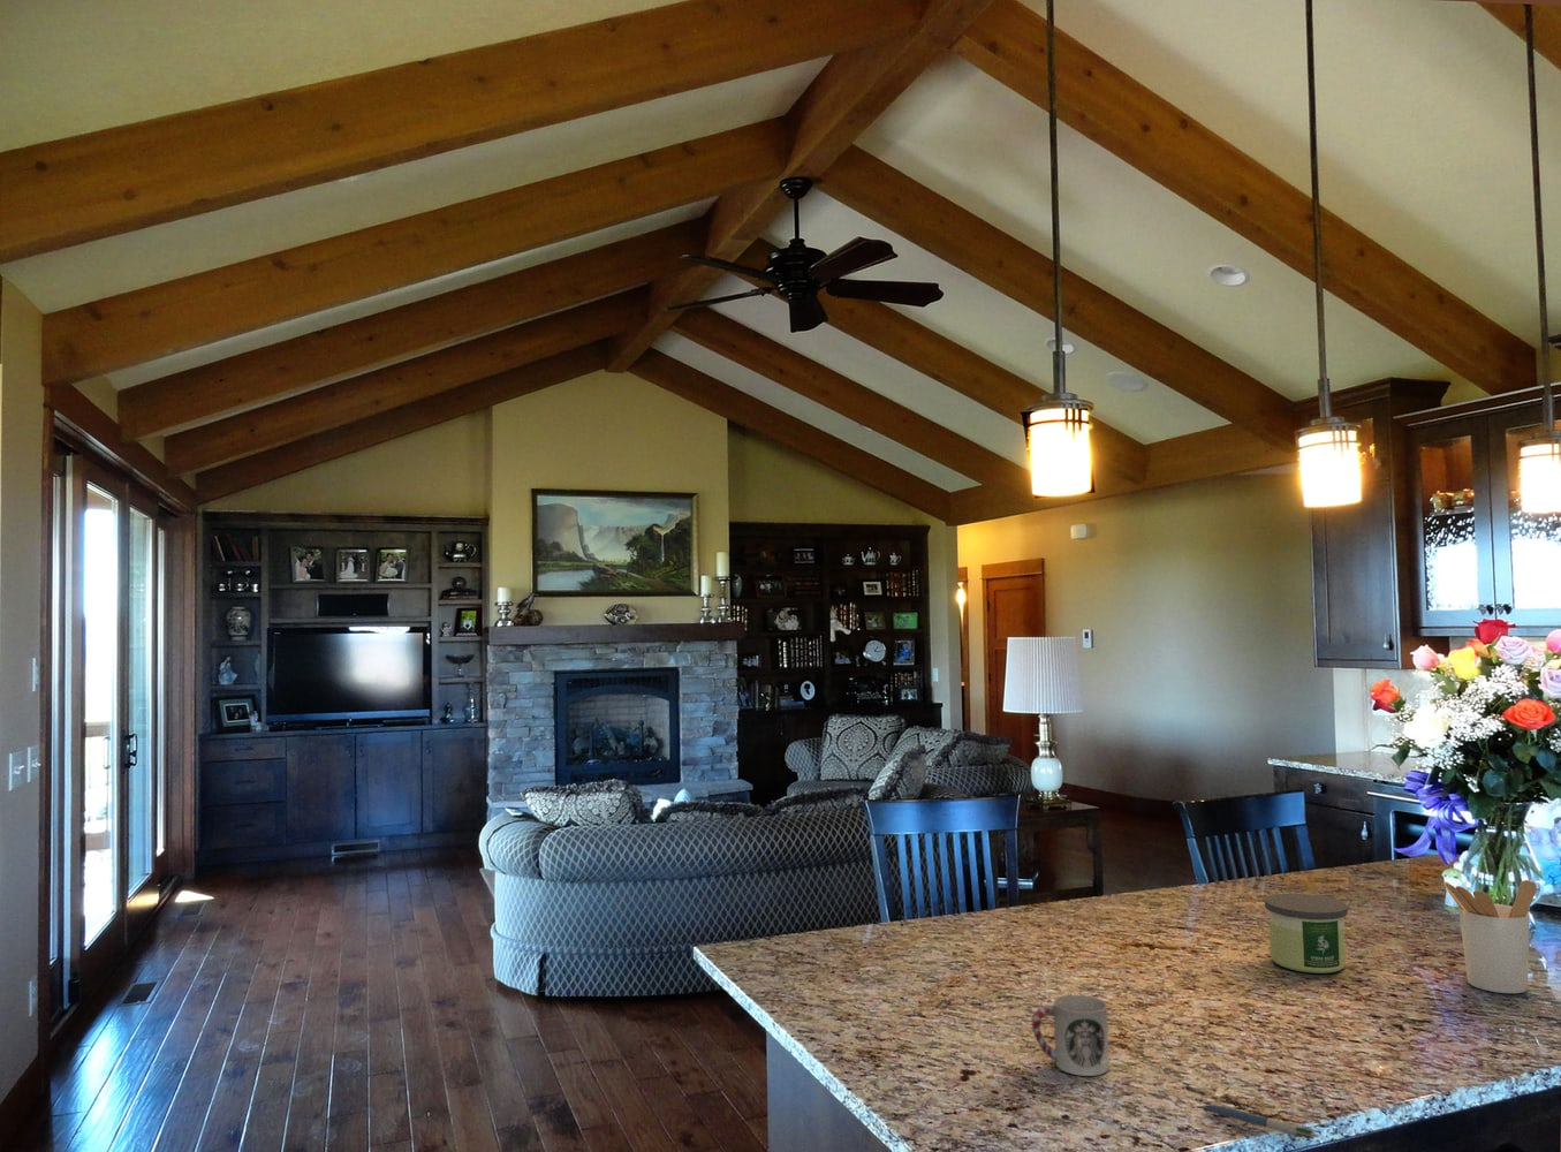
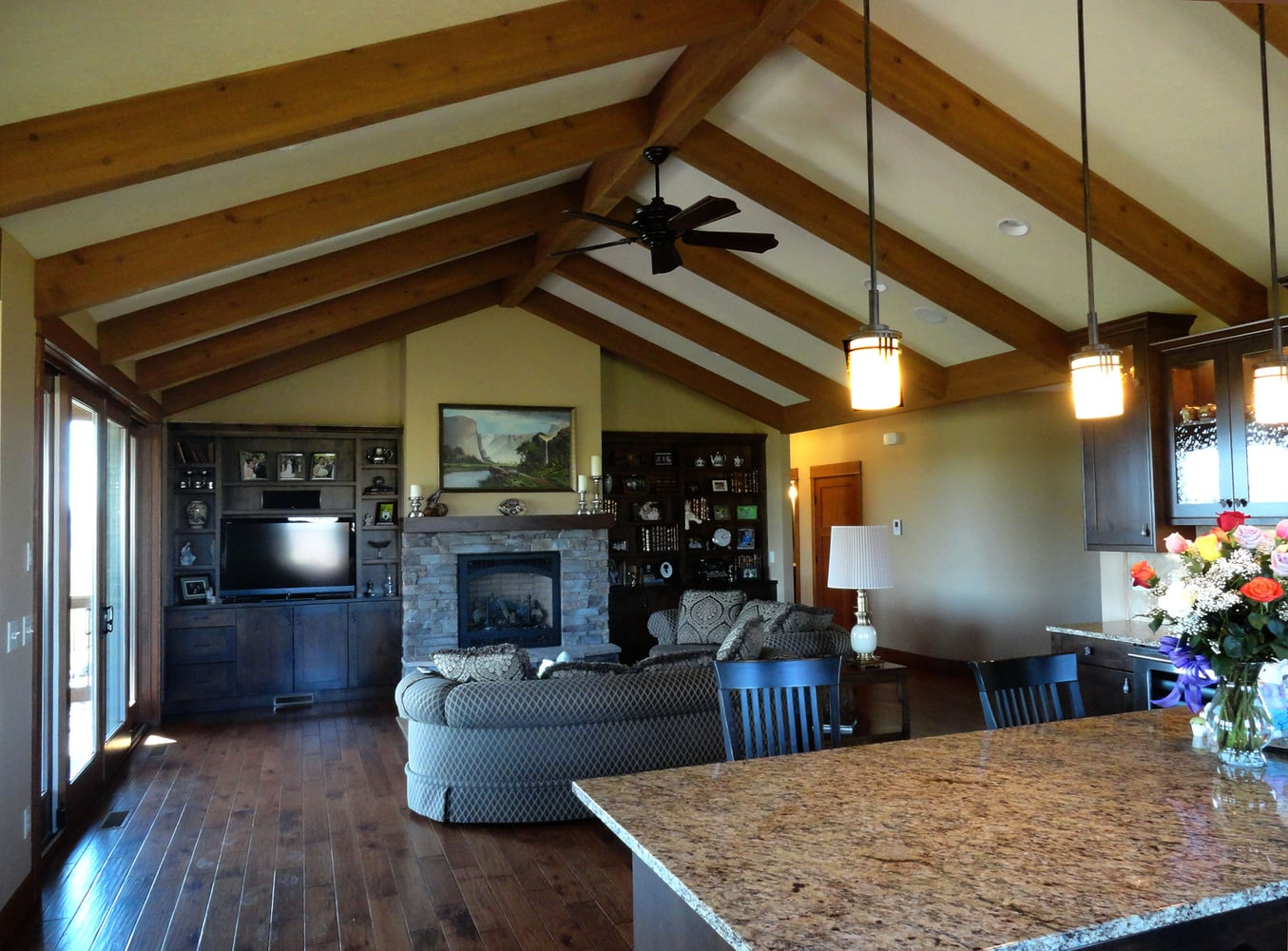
- candle [1264,893,1349,975]
- utensil holder [1442,879,1537,995]
- cup [1030,995,1110,1077]
- pen [1201,1104,1320,1140]
